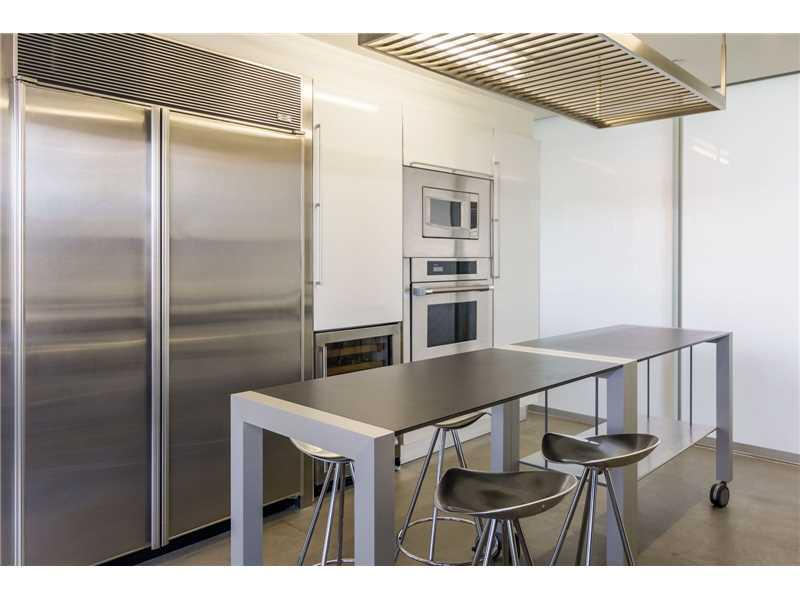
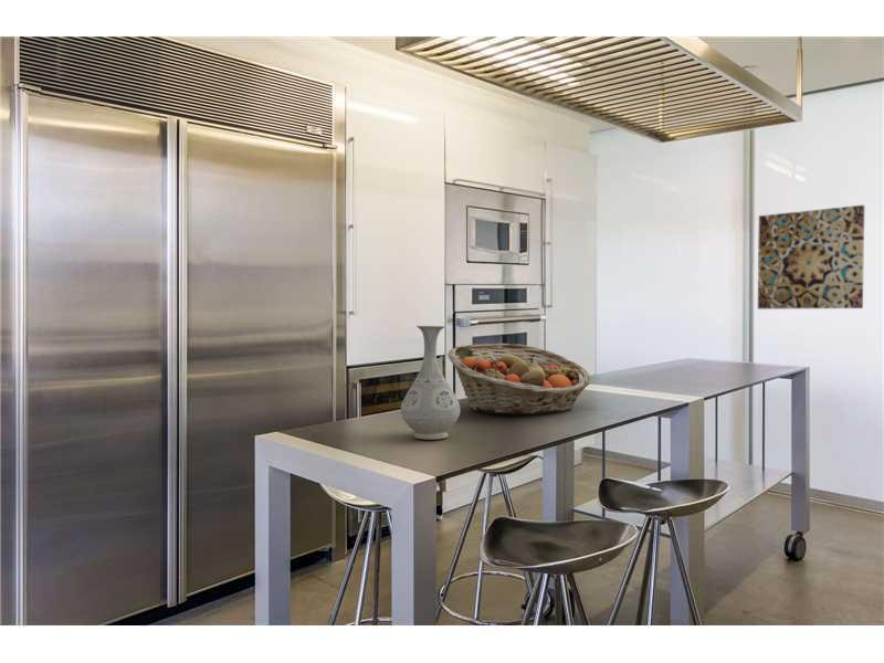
+ fruit basket [446,343,592,415]
+ wall art [757,204,865,311]
+ vase [400,325,462,441]
